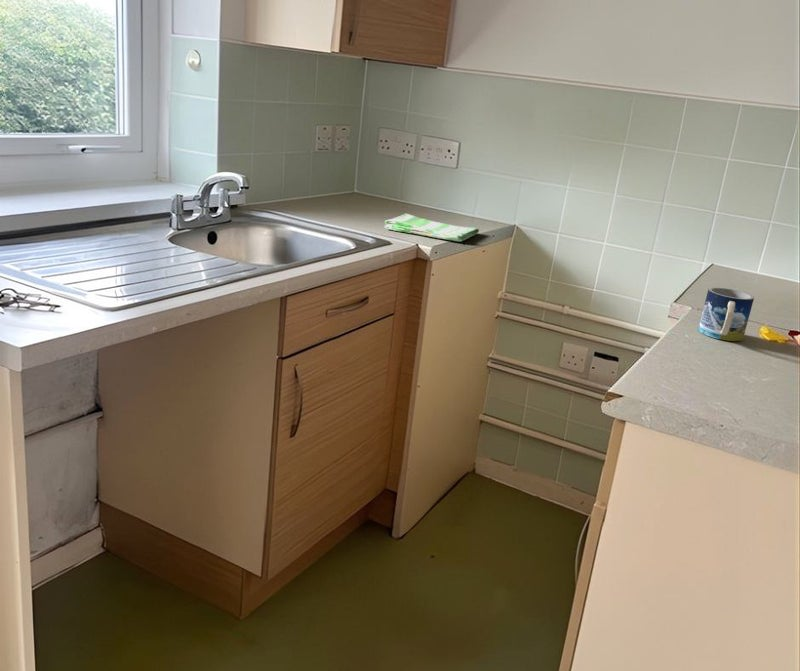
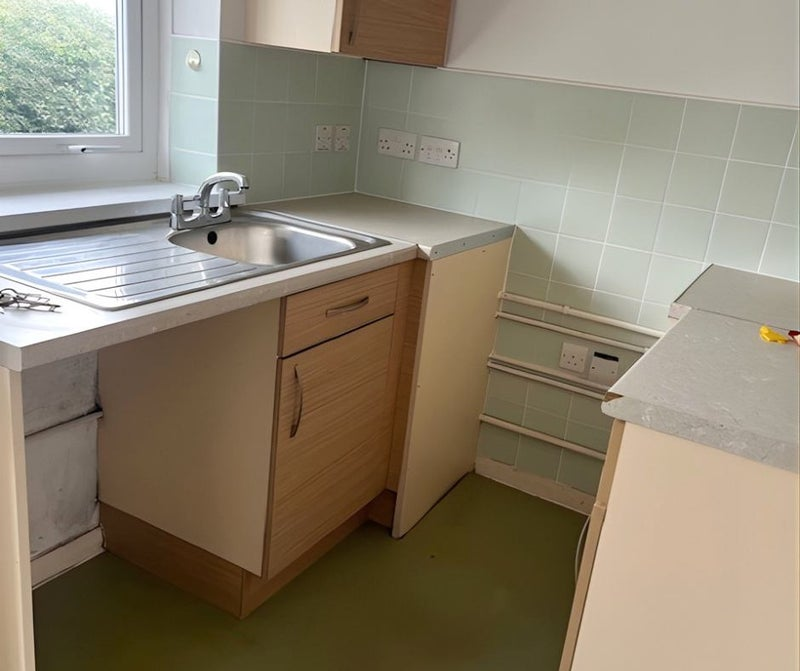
- mug [698,286,755,342]
- dish towel [383,213,480,242]
